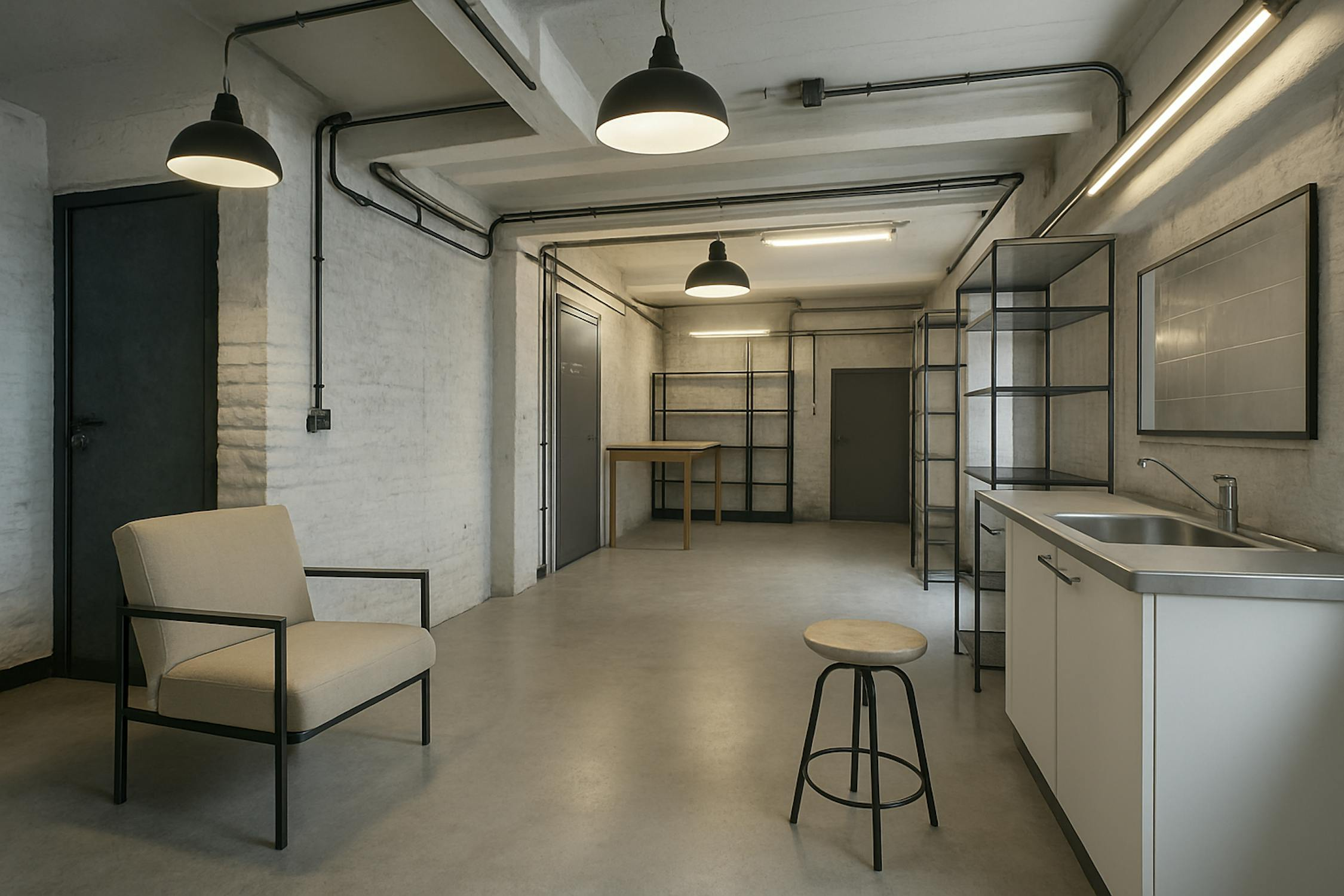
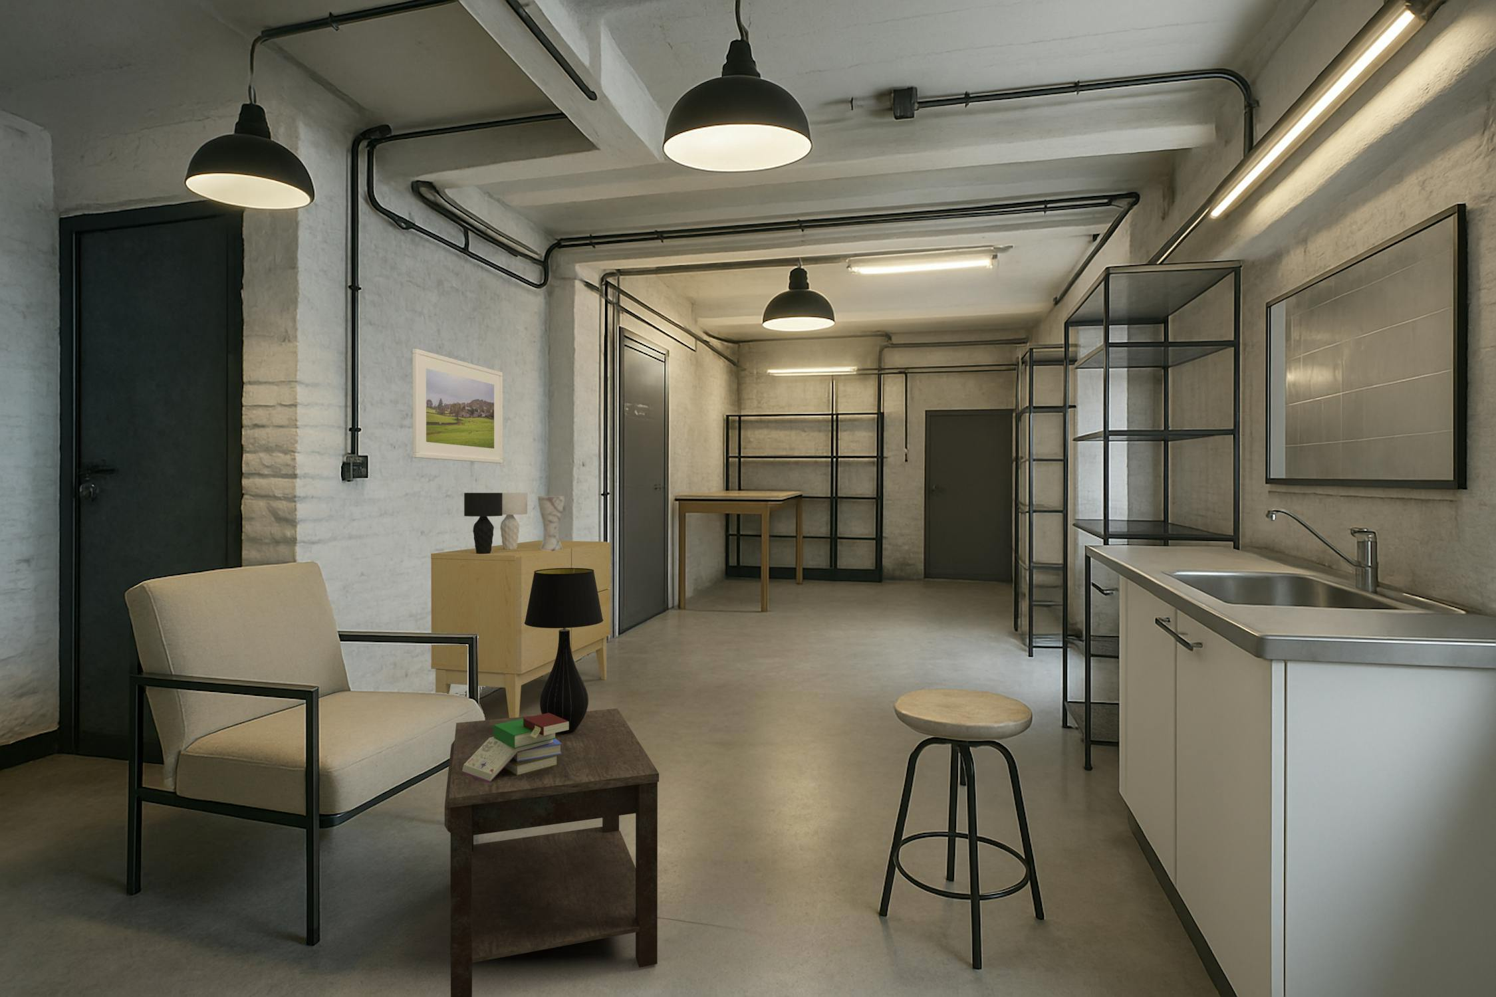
+ table lamp [463,492,528,554]
+ sideboard [430,540,611,718]
+ table lamp [524,567,603,733]
+ book [462,713,569,783]
+ side table [444,708,660,997]
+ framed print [412,348,503,464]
+ vase [538,495,565,551]
